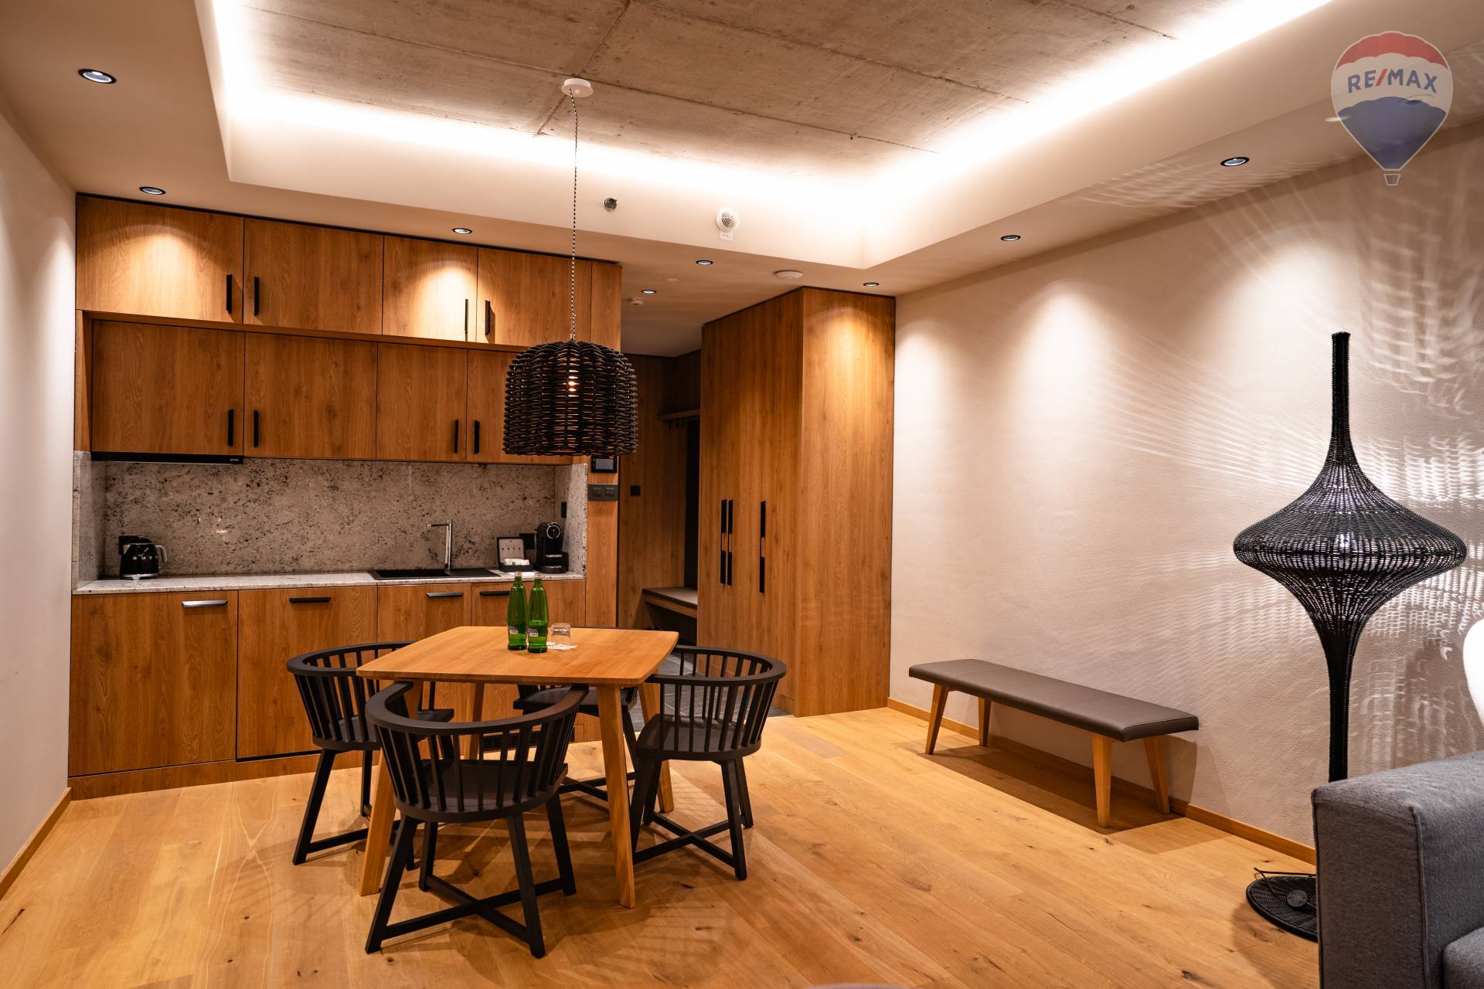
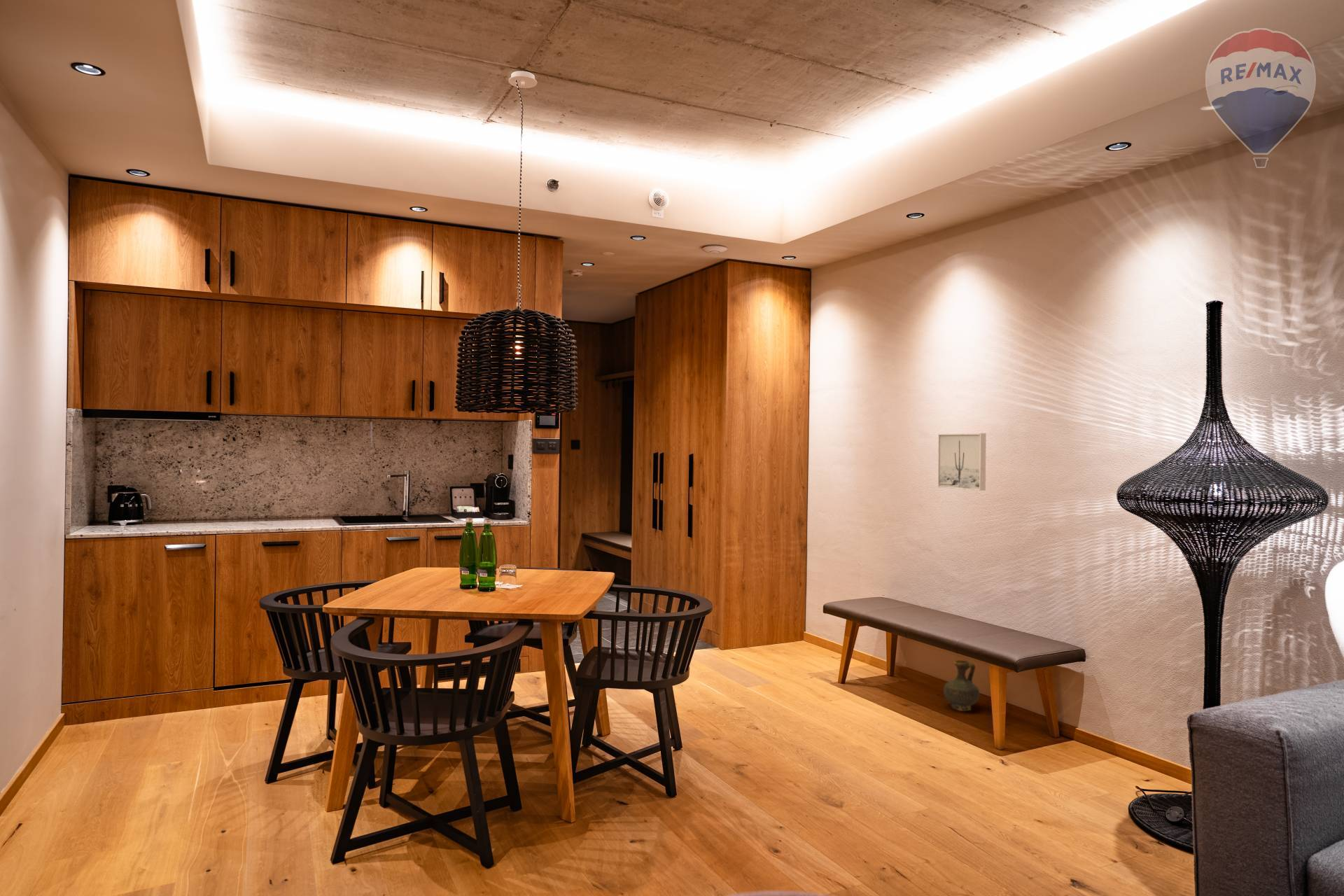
+ ceramic jug [943,659,980,712]
+ wall art [937,433,987,491]
